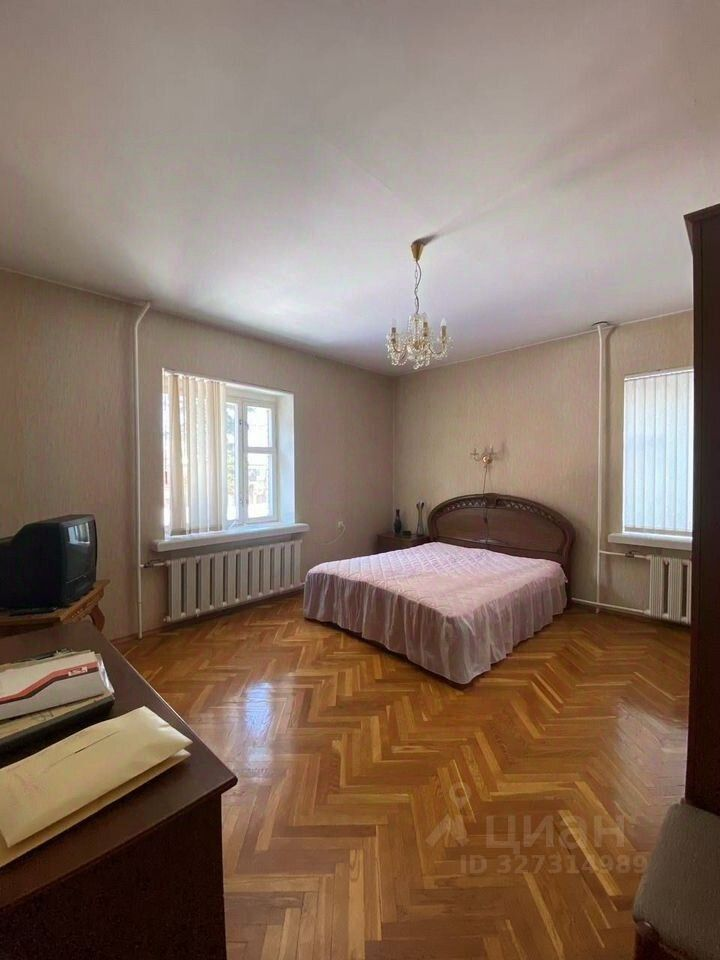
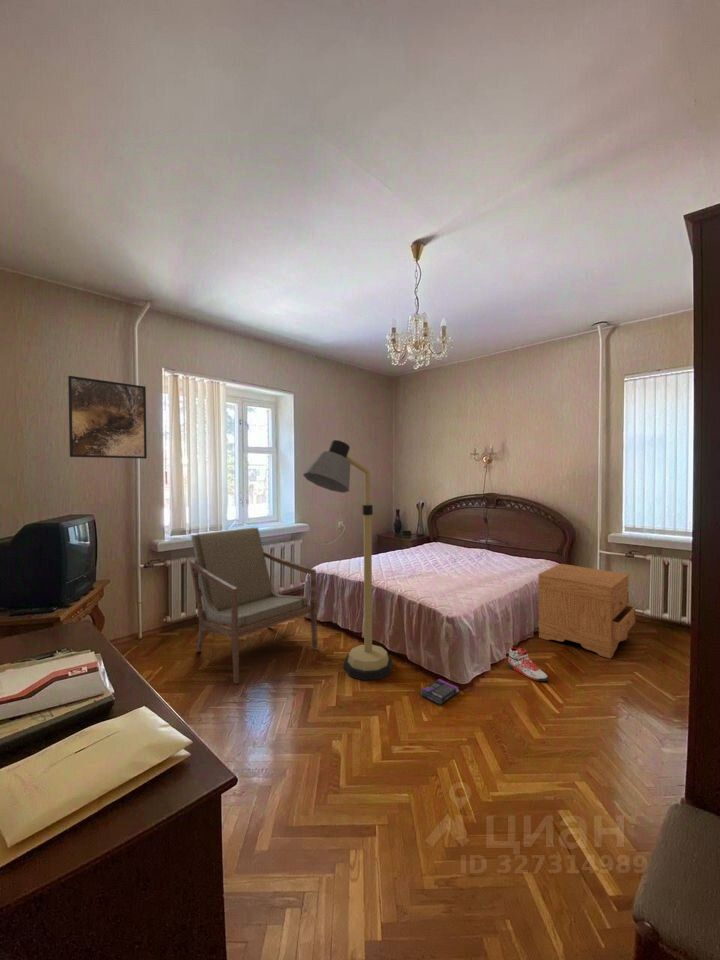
+ nightstand [537,563,637,660]
+ armchair [189,526,318,685]
+ box [419,678,460,706]
+ floor lamp [302,439,393,681]
+ sneaker [508,647,549,682]
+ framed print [67,375,148,460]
